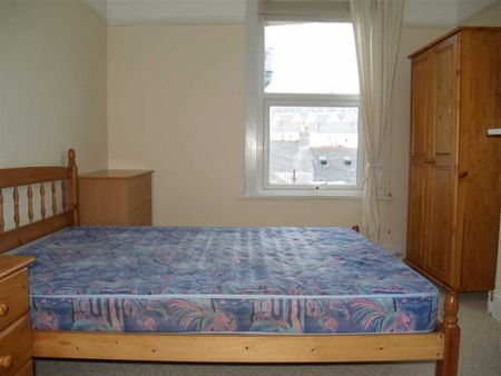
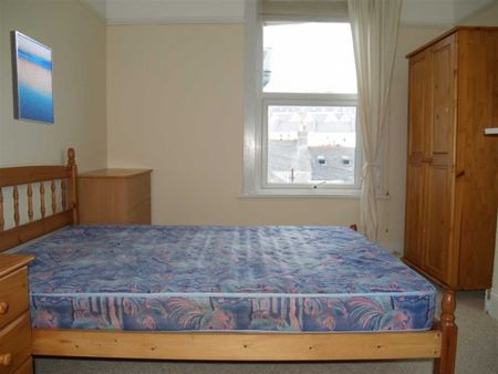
+ wall art [9,30,55,126]
